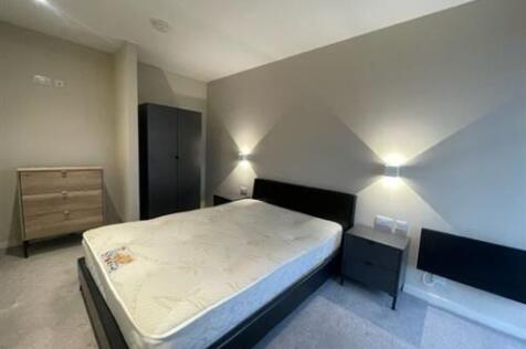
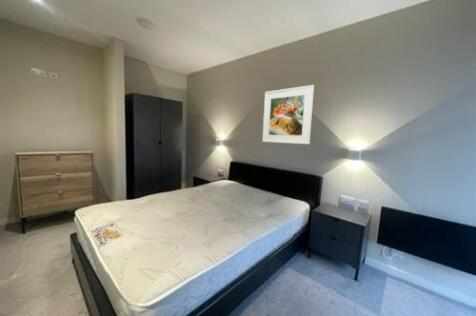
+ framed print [261,84,315,145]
